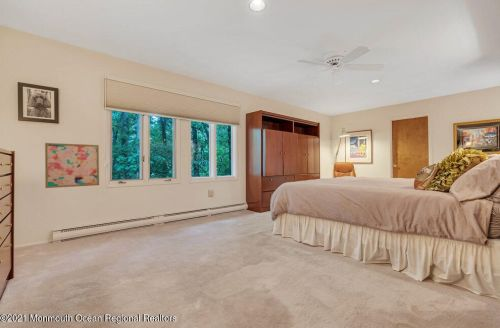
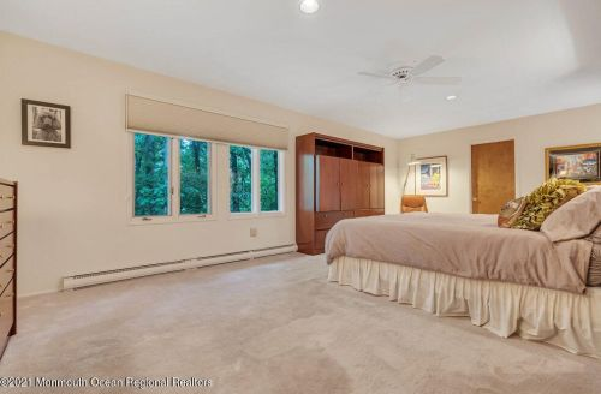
- wall art [44,142,100,189]
